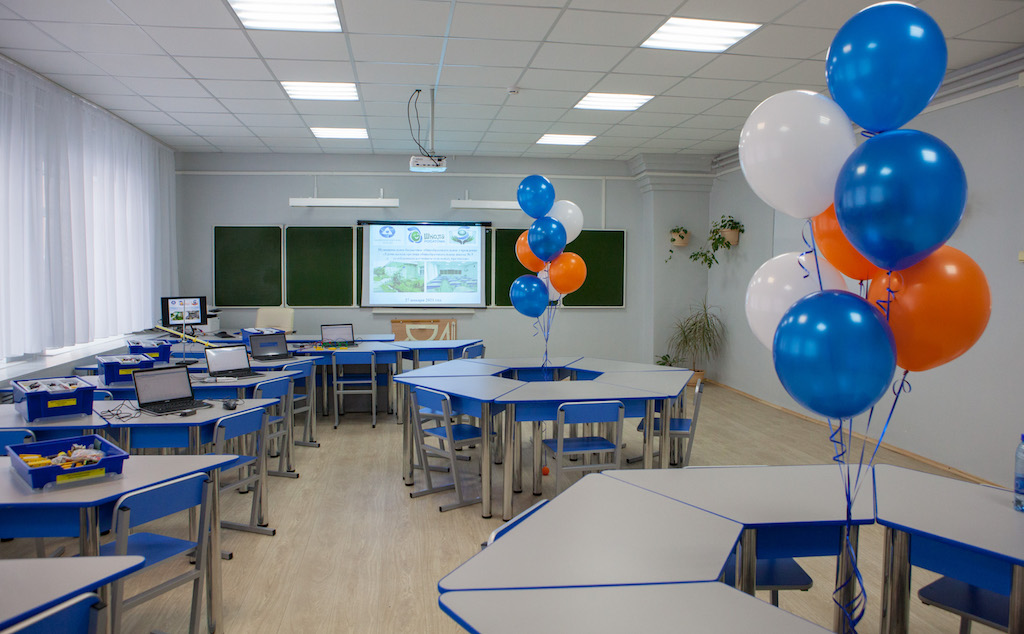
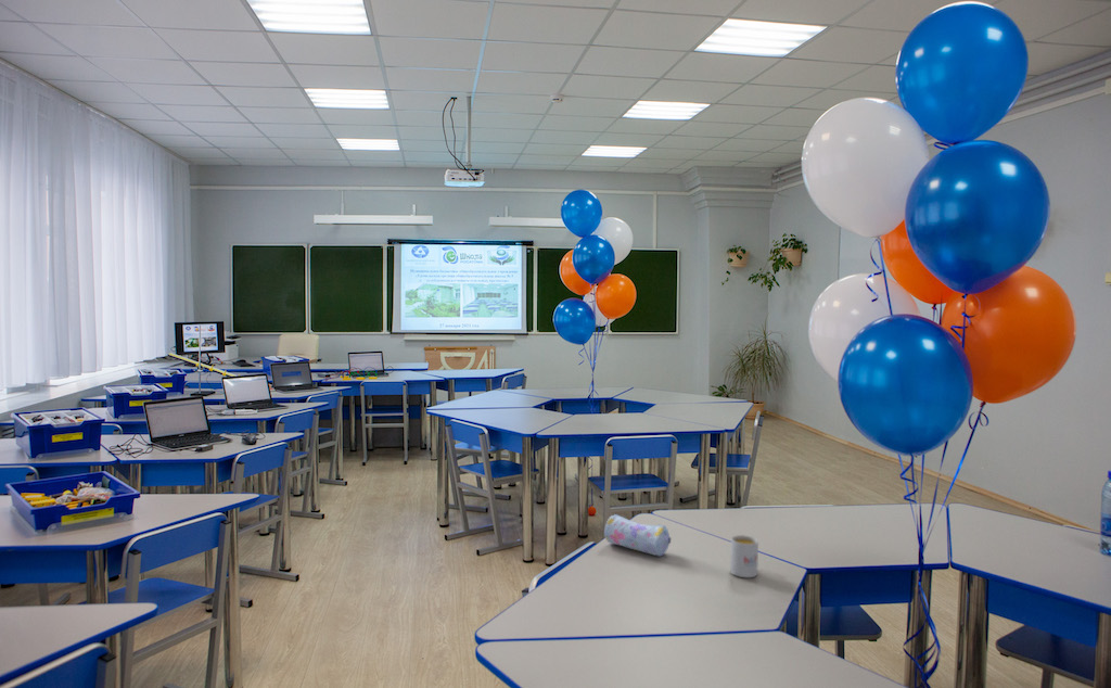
+ pencil case [603,513,672,557]
+ mug [729,534,759,578]
